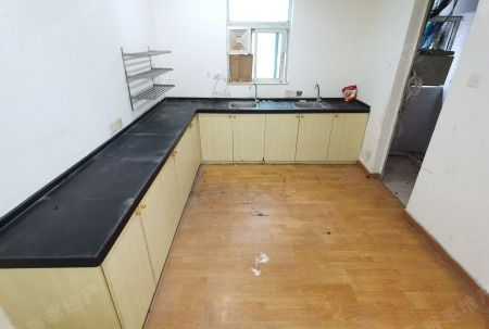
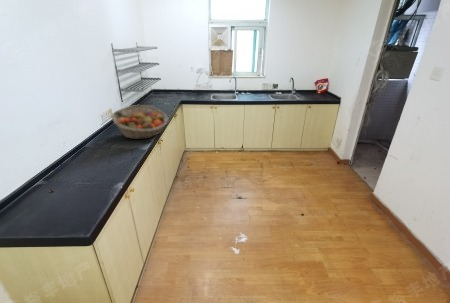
+ fruit basket [110,104,170,140]
